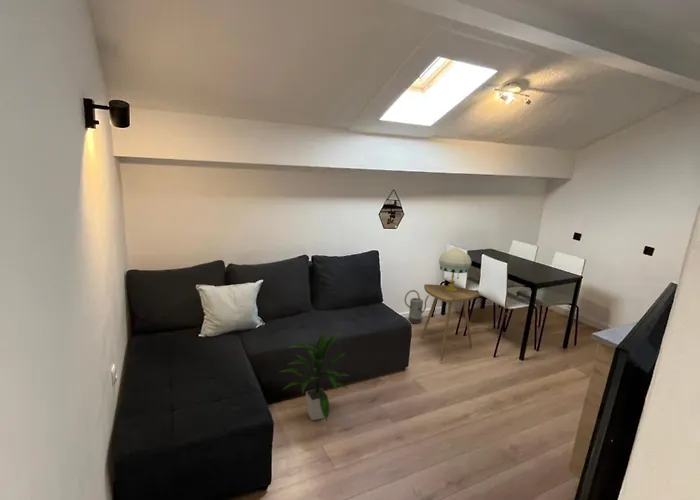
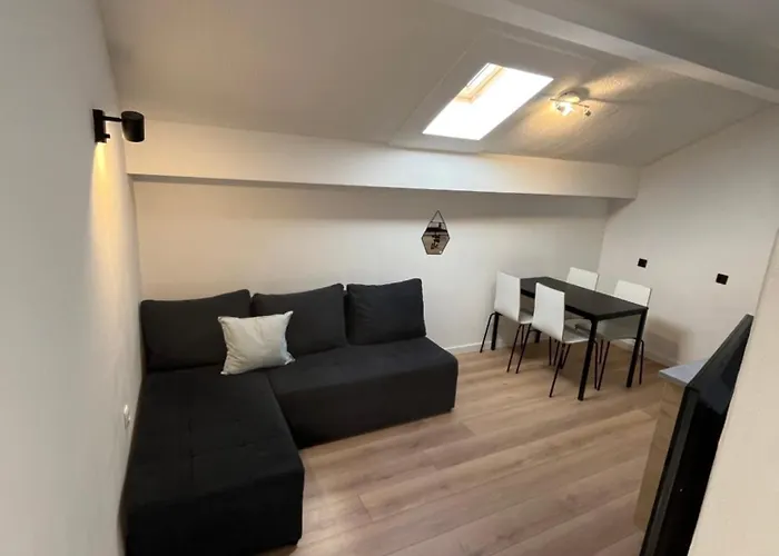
- indoor plant [278,330,350,423]
- watering can [404,289,431,325]
- side table [420,283,480,362]
- table lamp [438,246,472,291]
